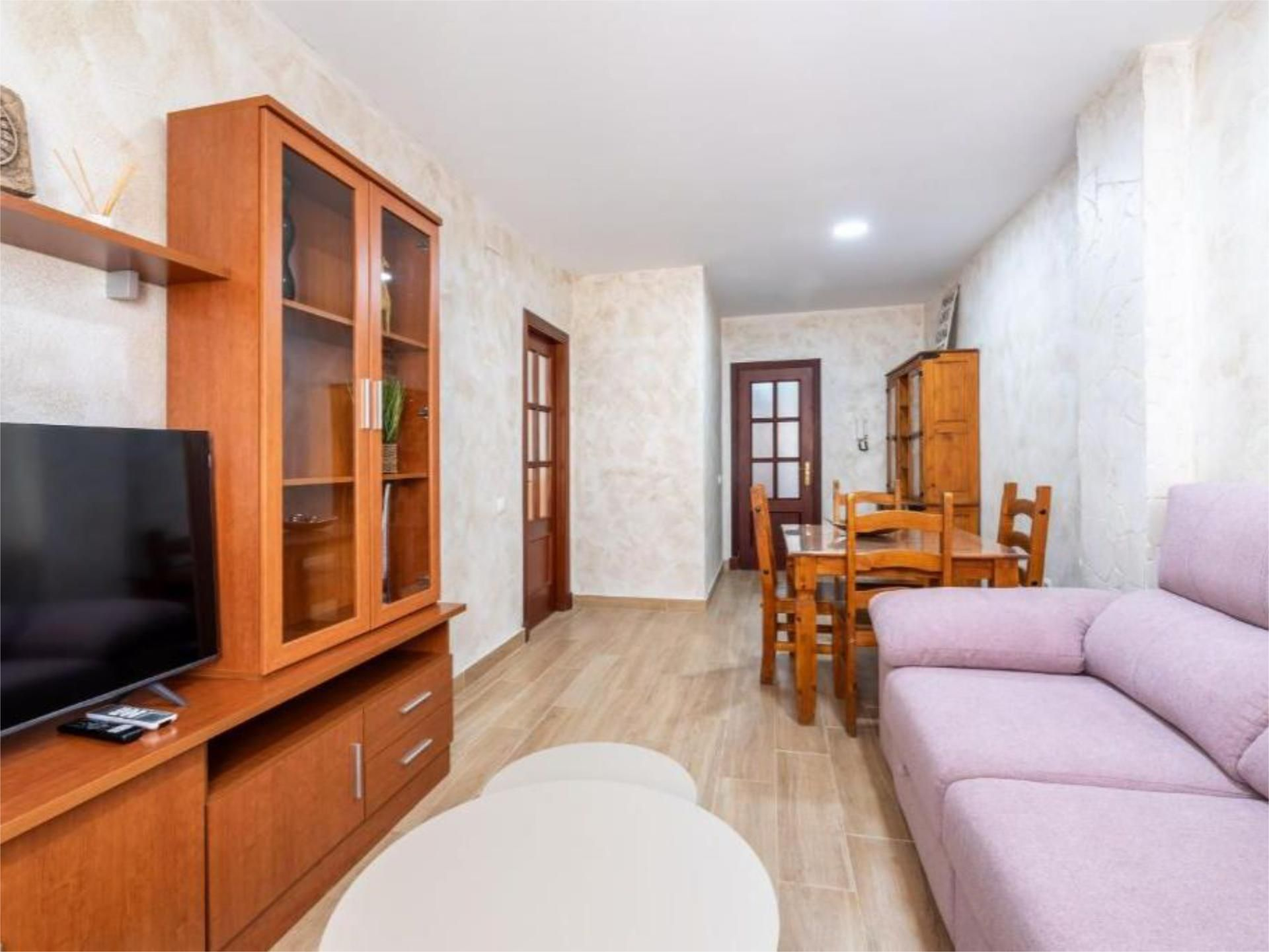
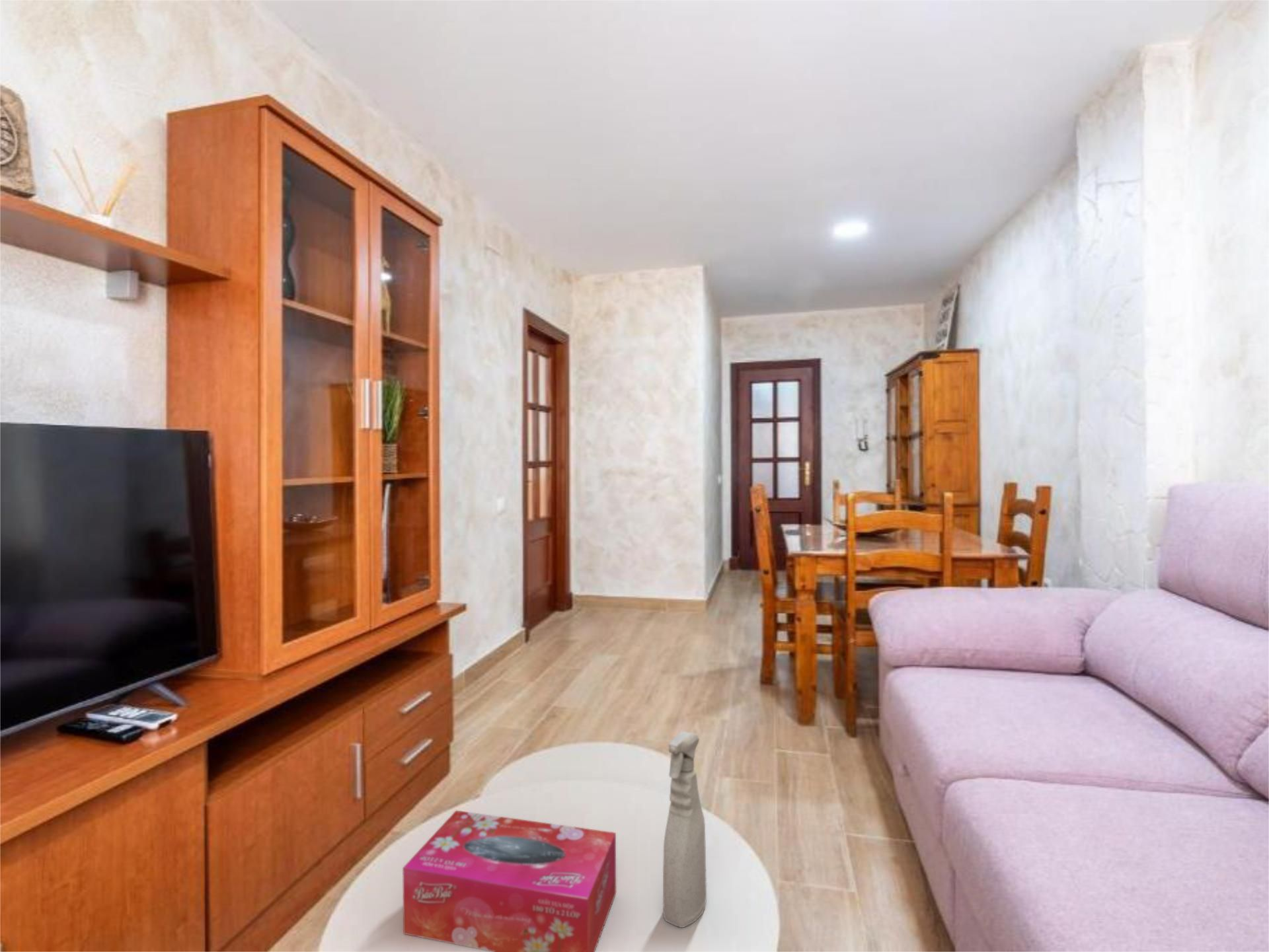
+ tissue box [402,810,617,952]
+ spray bottle [662,731,707,928]
